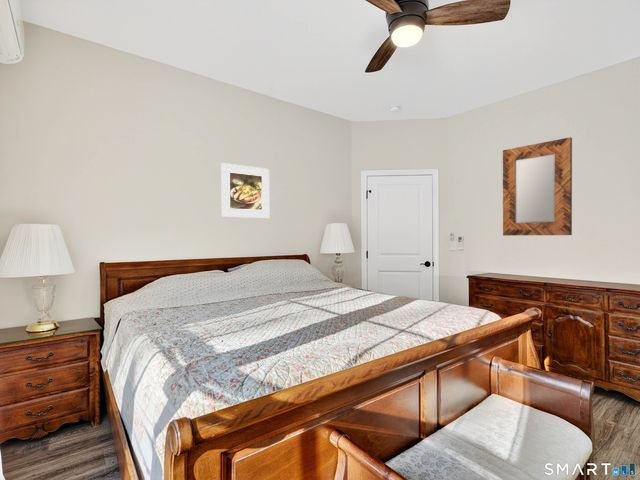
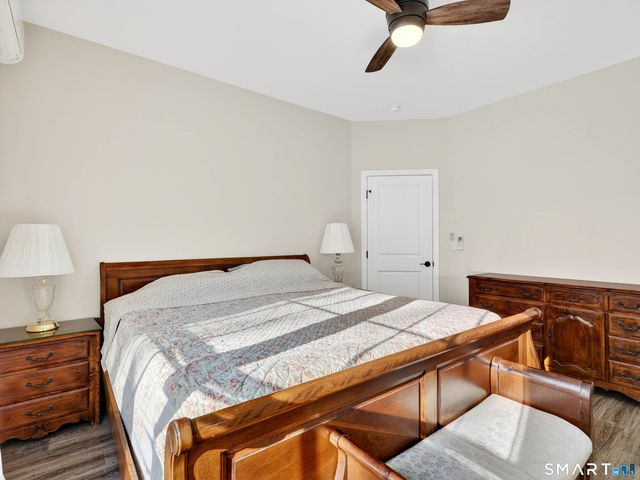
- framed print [220,162,270,219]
- home mirror [502,136,573,237]
